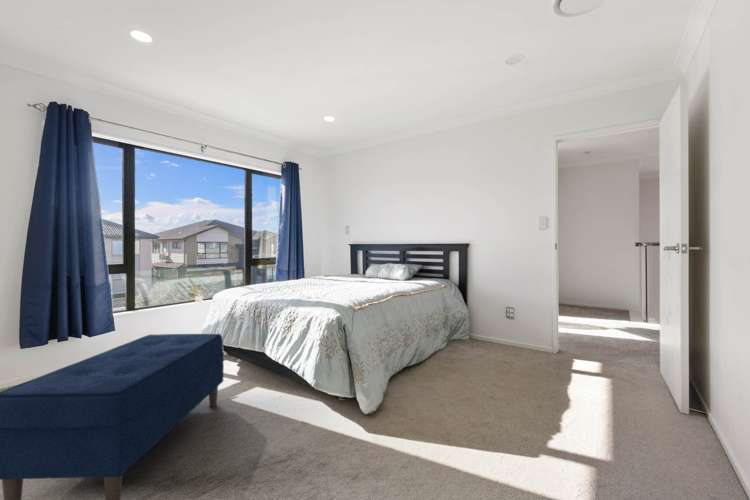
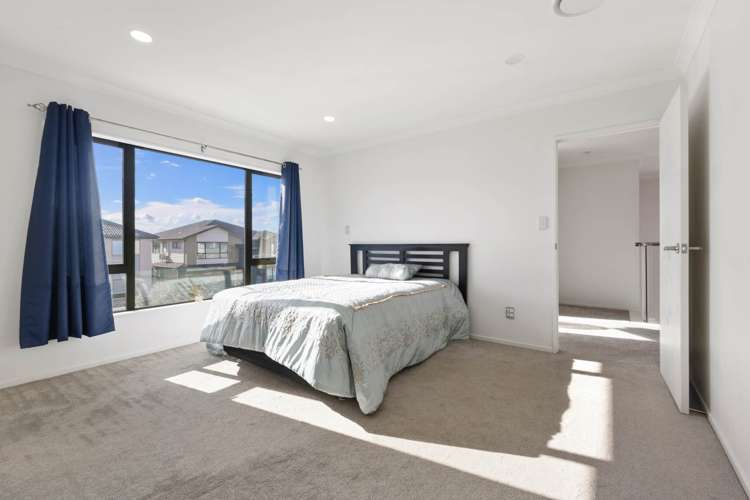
- bench [0,333,225,500]
